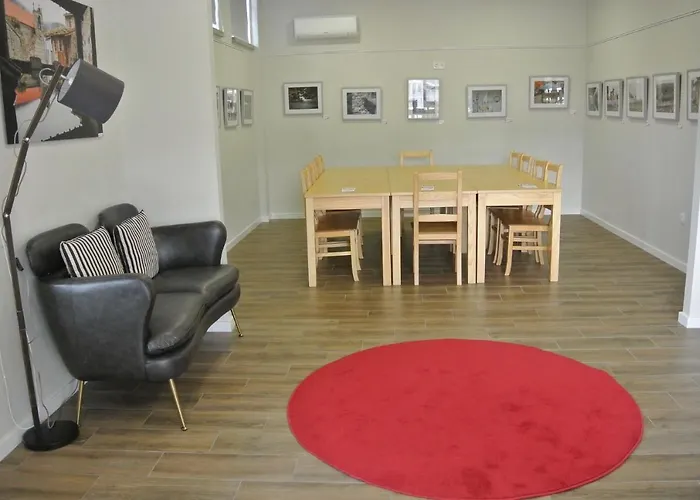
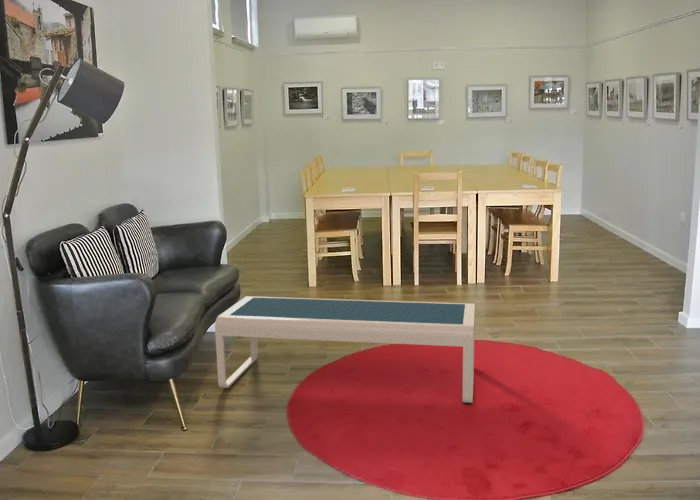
+ coffee table [214,295,476,404]
